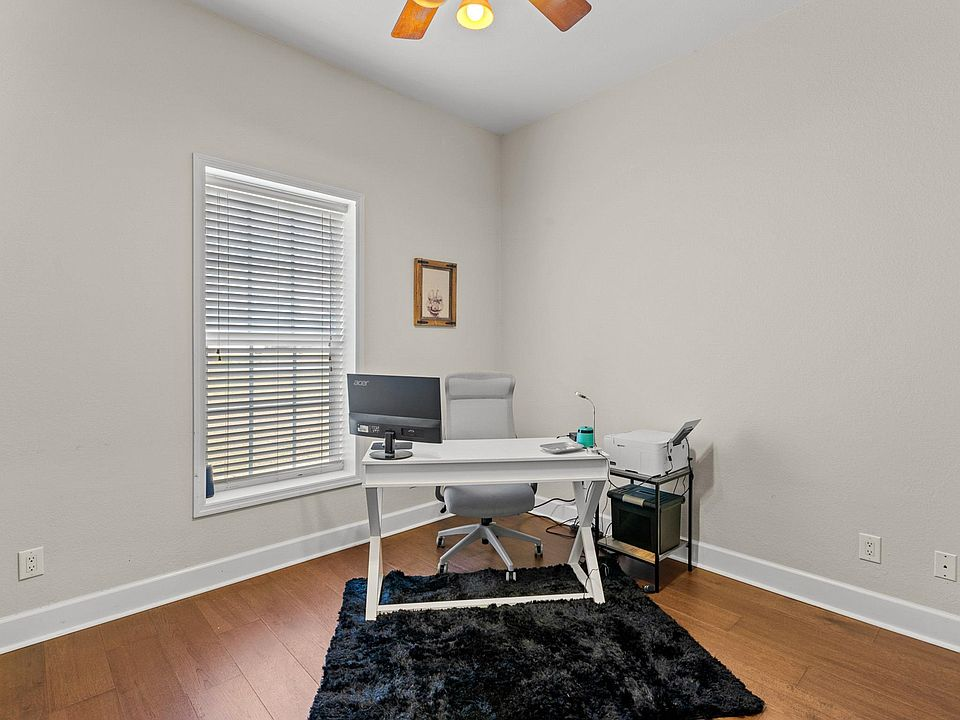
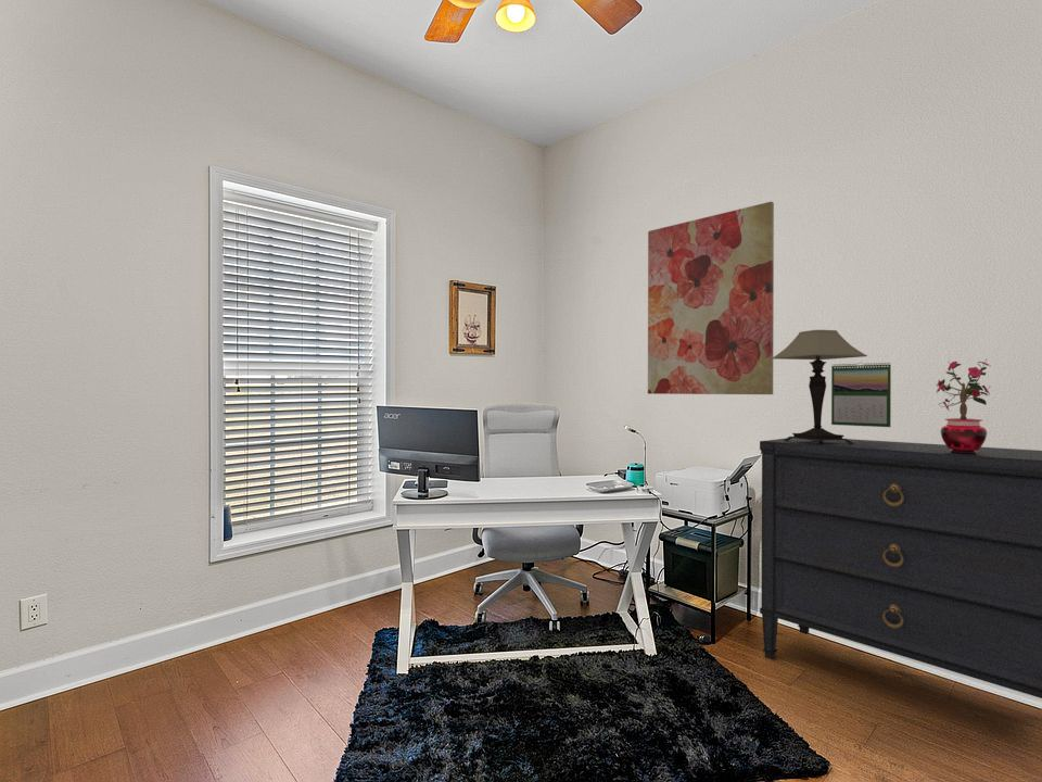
+ table lamp [772,329,868,445]
+ calendar [830,362,892,428]
+ wall art [647,201,775,395]
+ dresser [759,437,1042,699]
+ potted plant [936,358,992,454]
